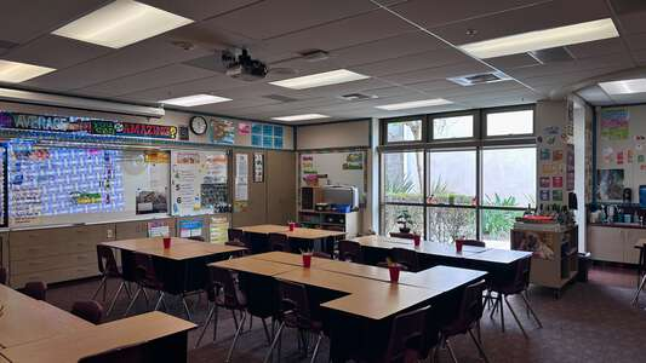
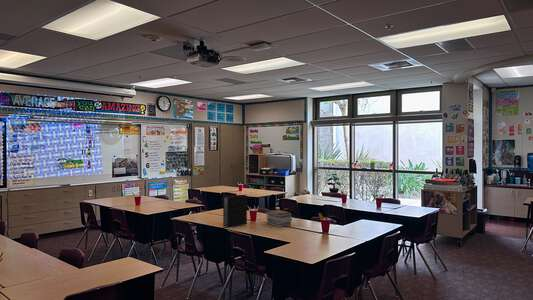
+ book stack [264,209,293,228]
+ binder [222,194,248,228]
